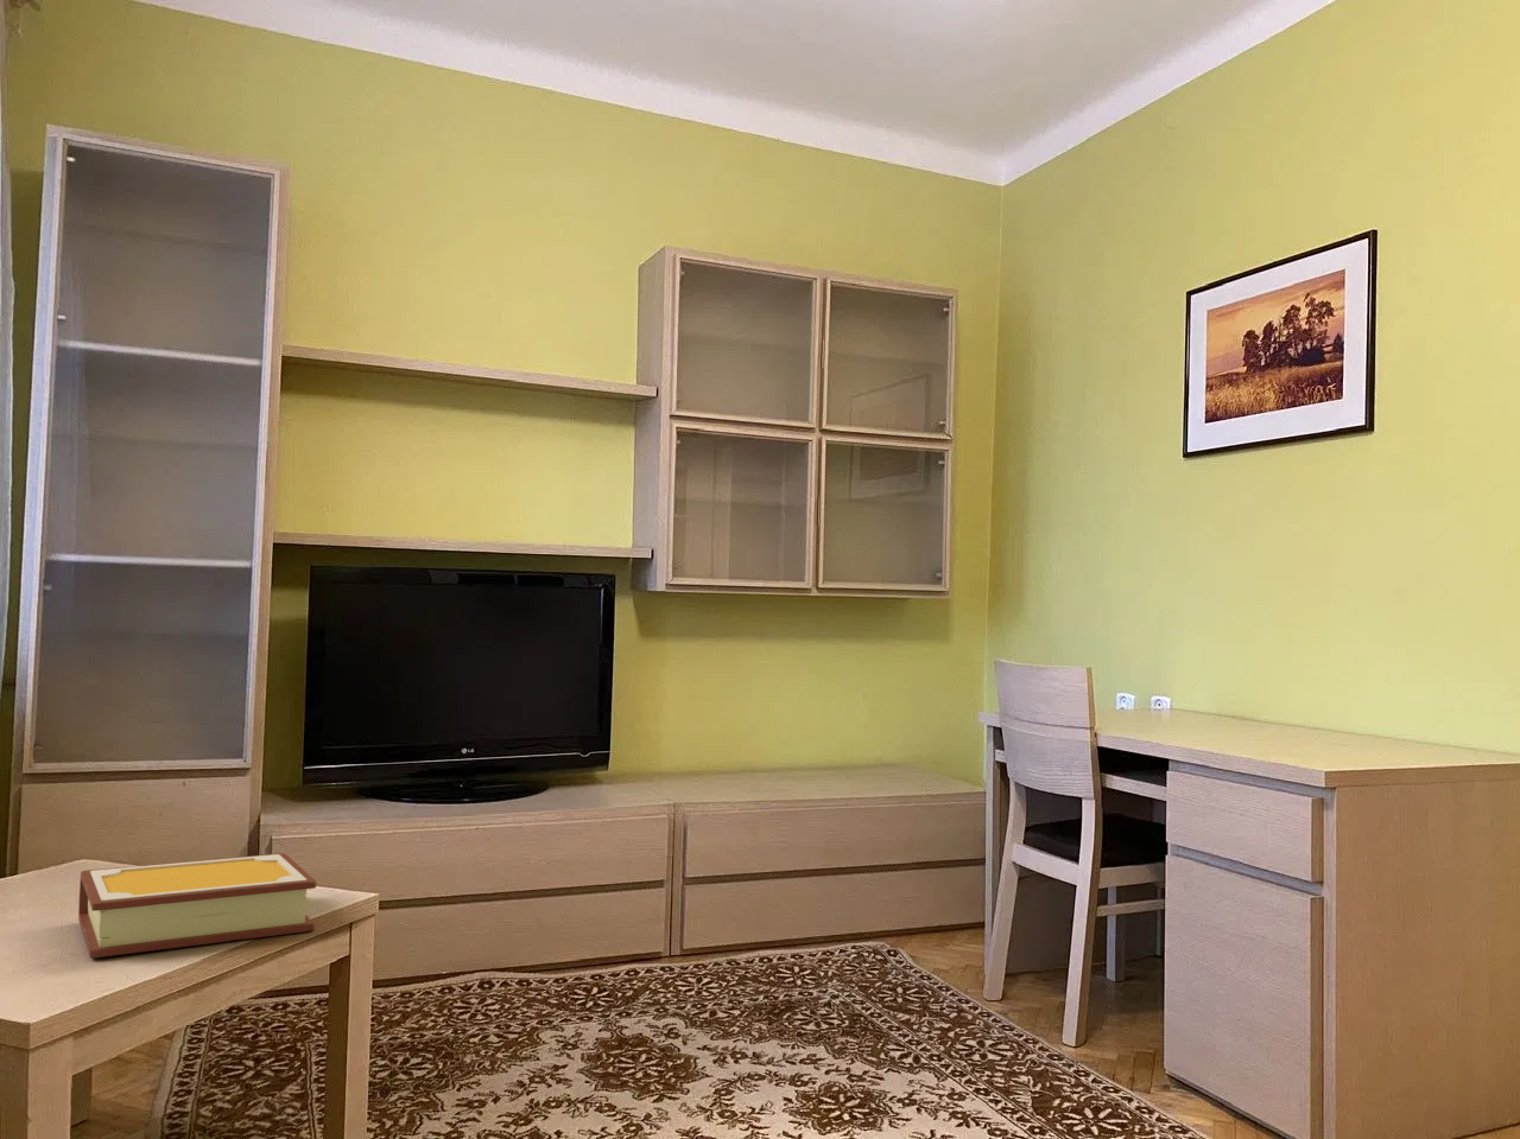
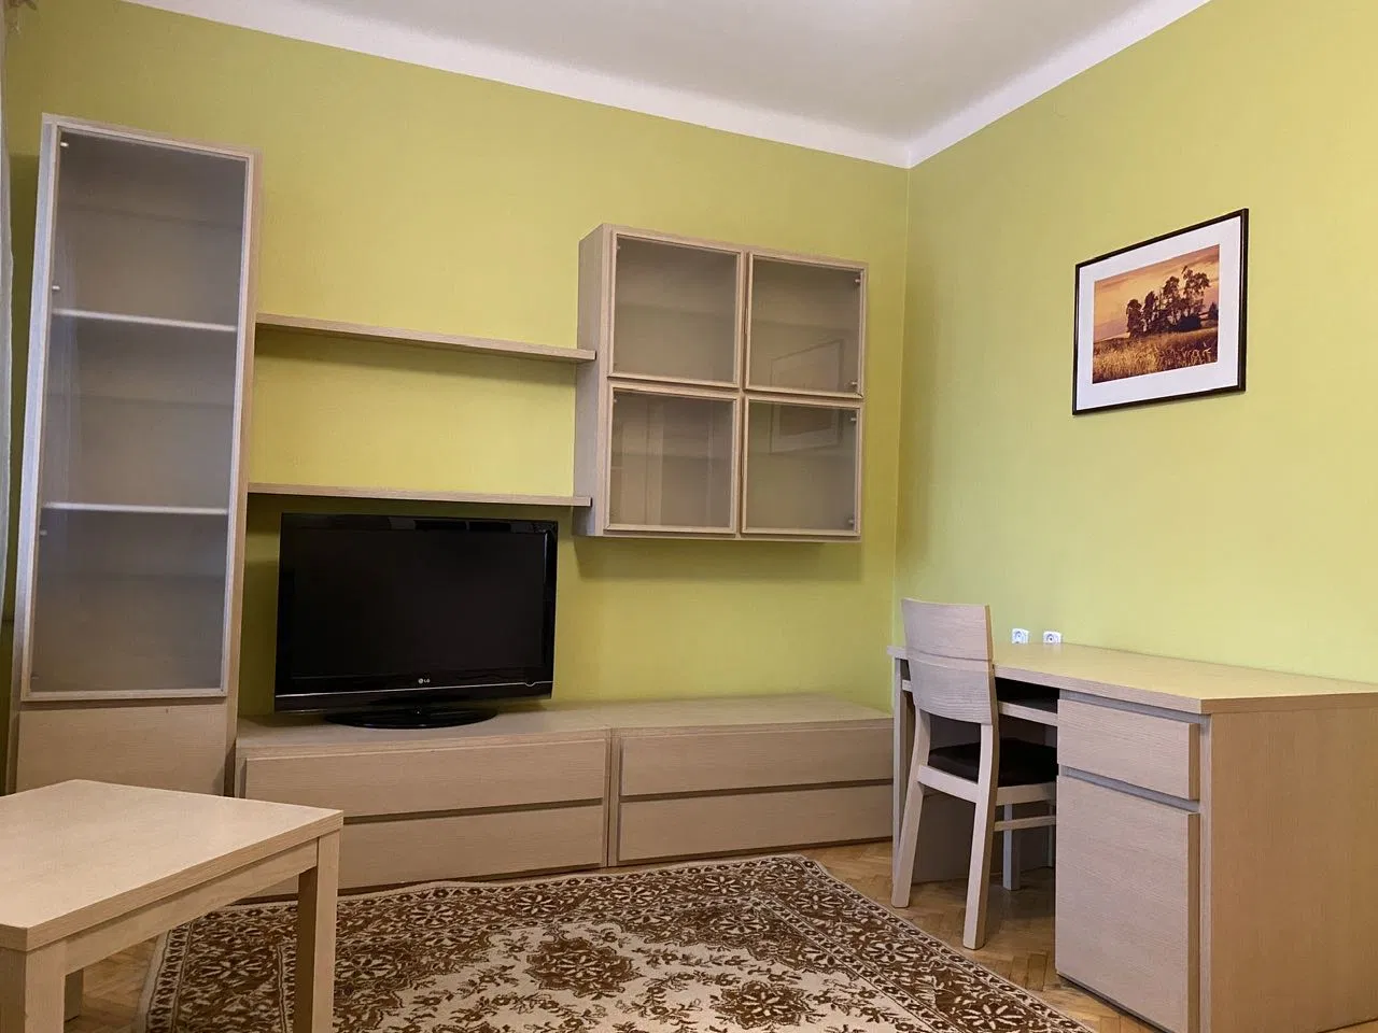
- book [77,852,317,958]
